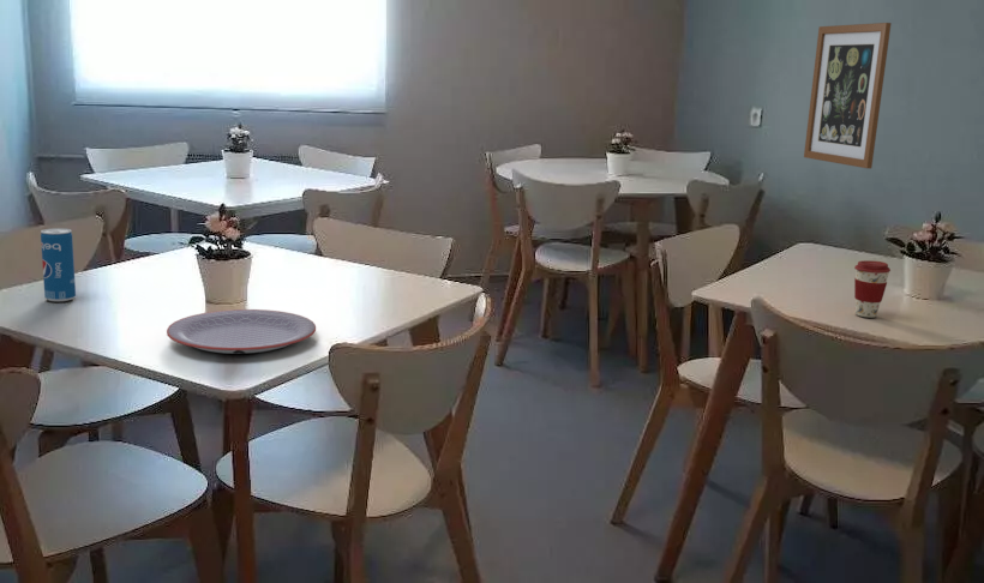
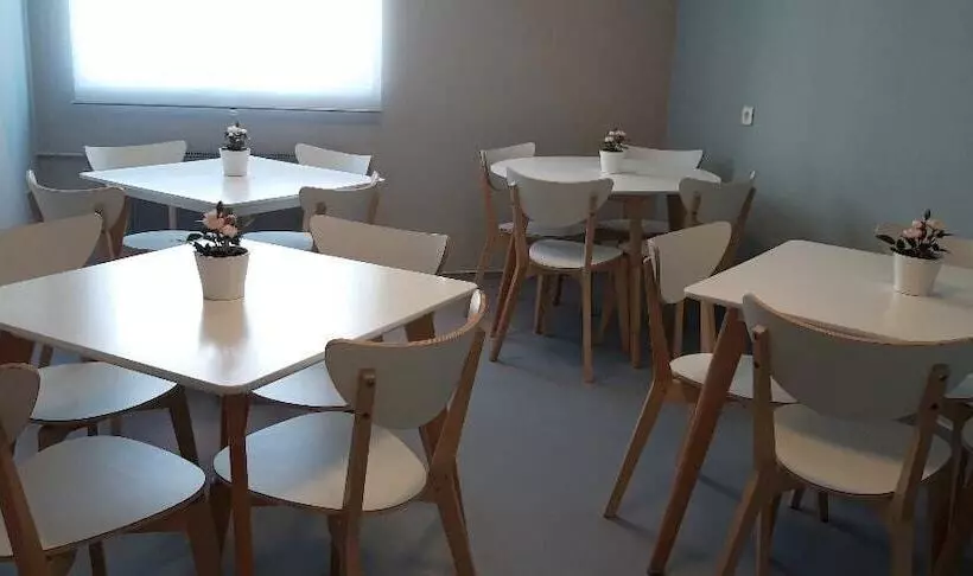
- wall art [803,22,893,170]
- coffee cup [853,259,892,319]
- beverage can [40,227,77,302]
- plate [166,308,317,355]
